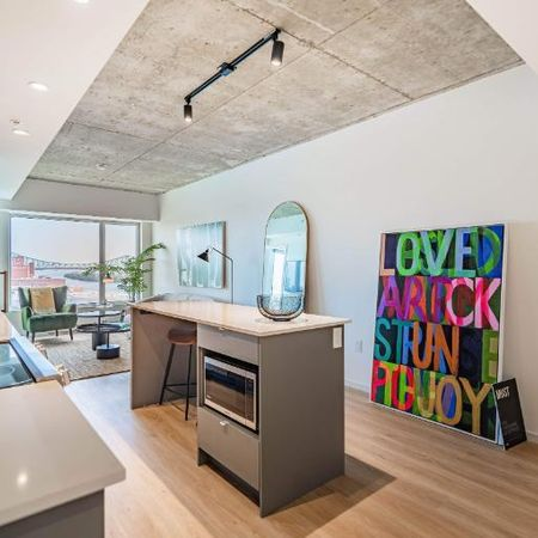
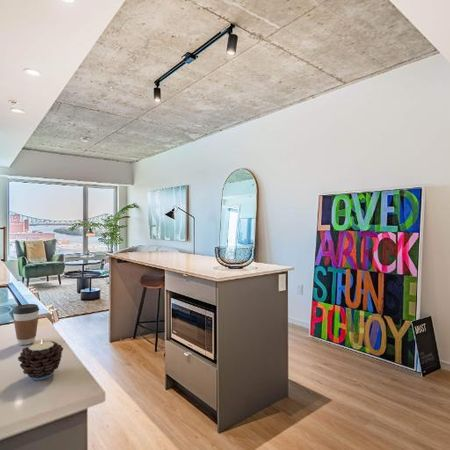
+ candle [17,338,64,381]
+ coffee cup [12,303,40,346]
